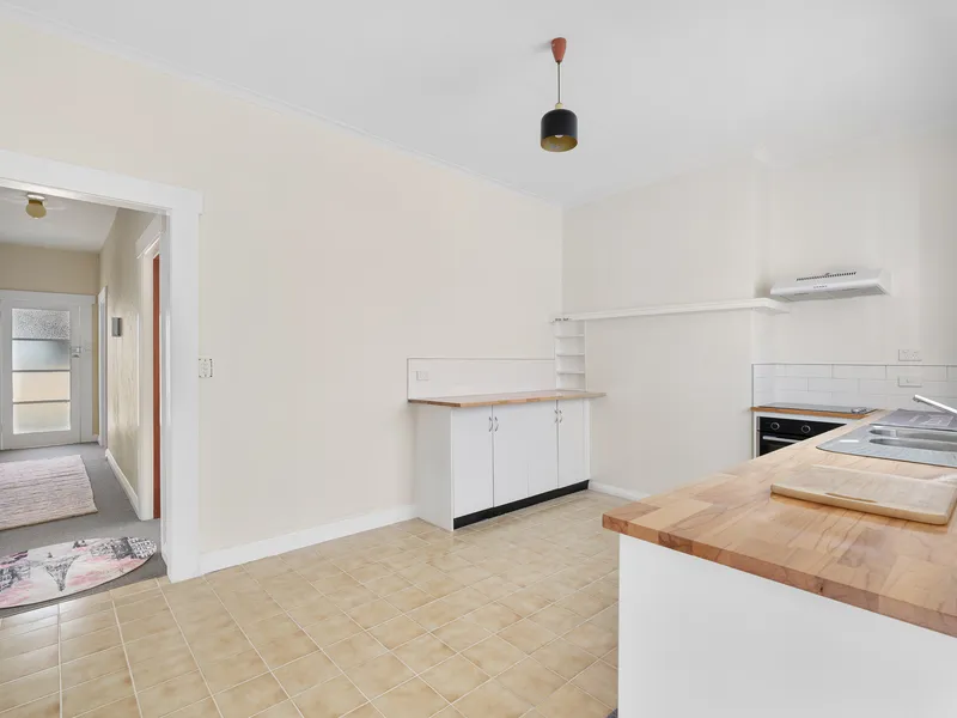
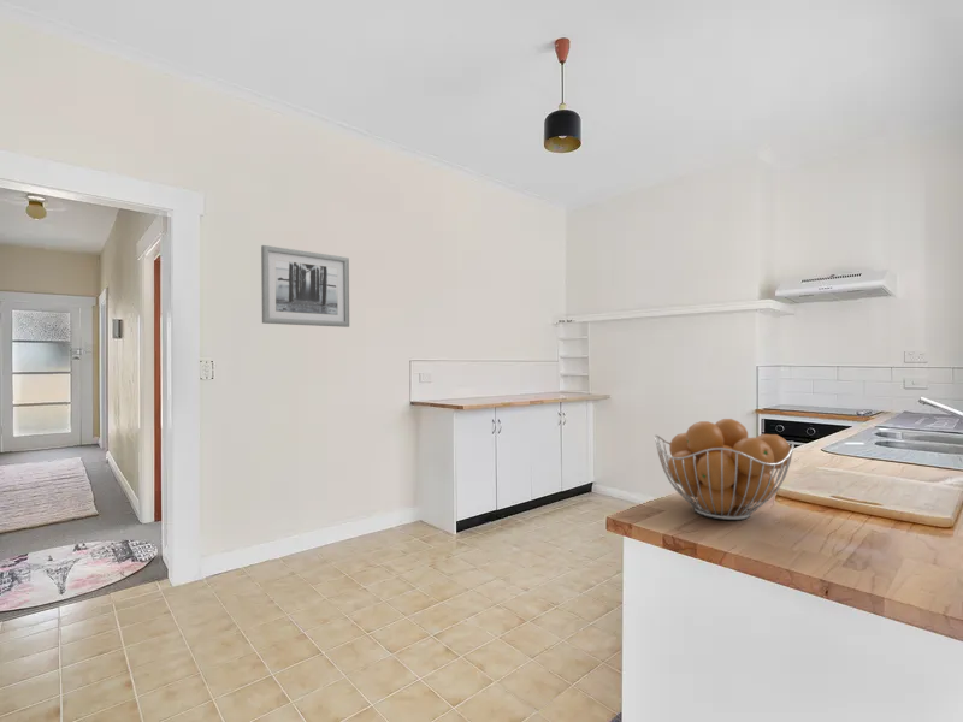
+ wall art [260,244,350,329]
+ fruit basket [654,418,796,521]
